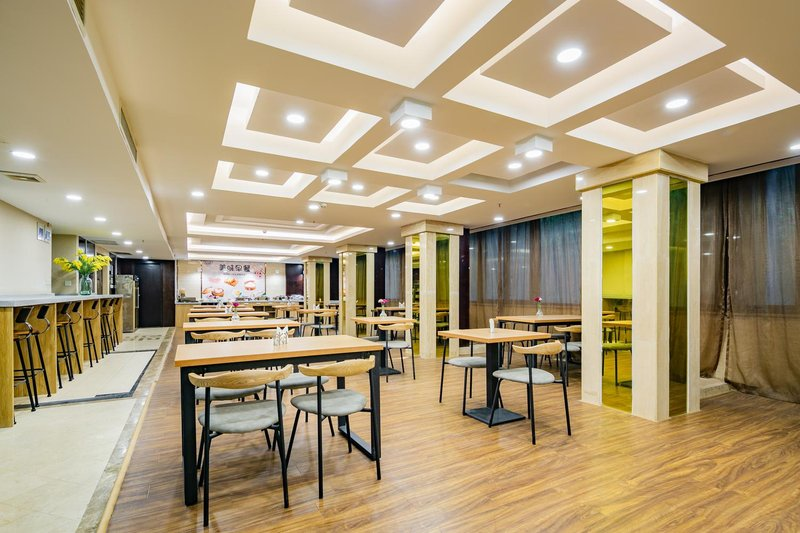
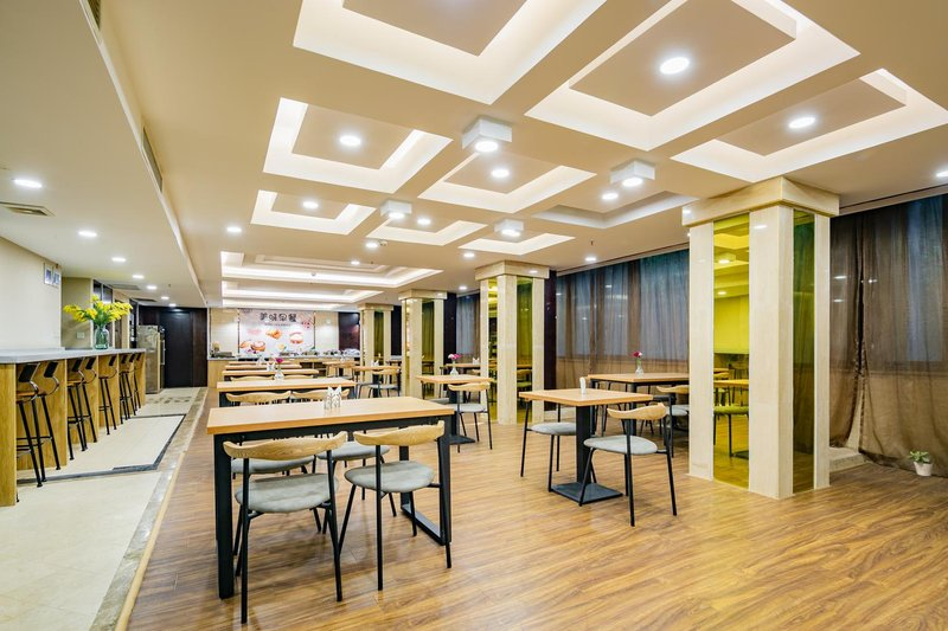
+ potted plant [905,449,936,477]
